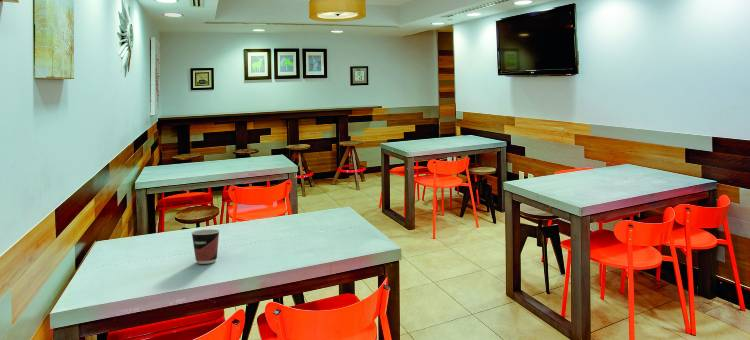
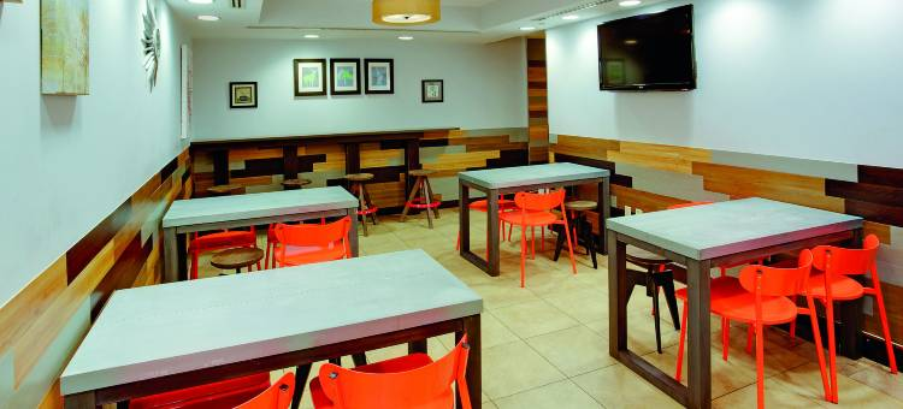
- cup [190,229,221,265]
